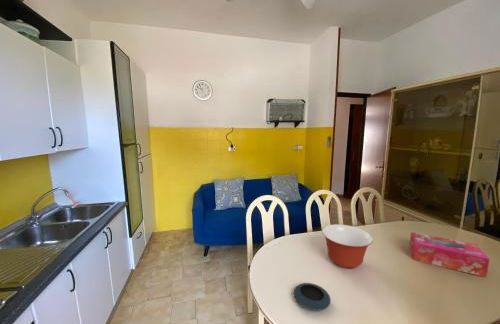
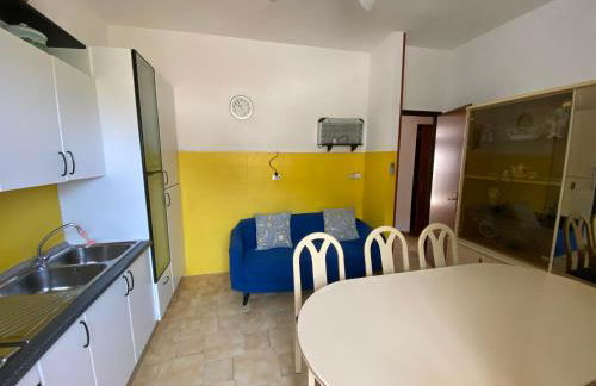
- mixing bowl [321,223,374,269]
- saucer [293,282,332,312]
- tissue box [409,231,491,278]
